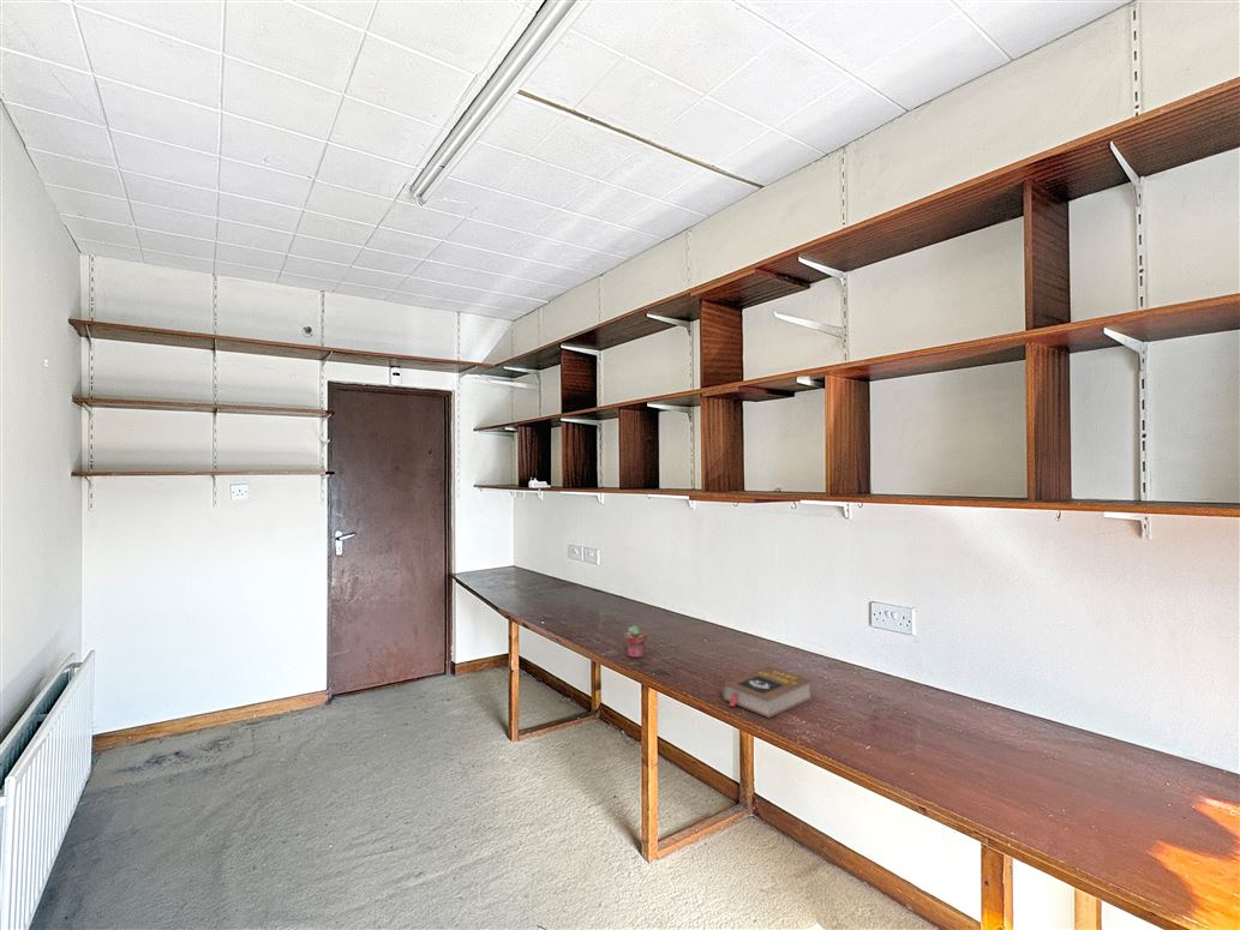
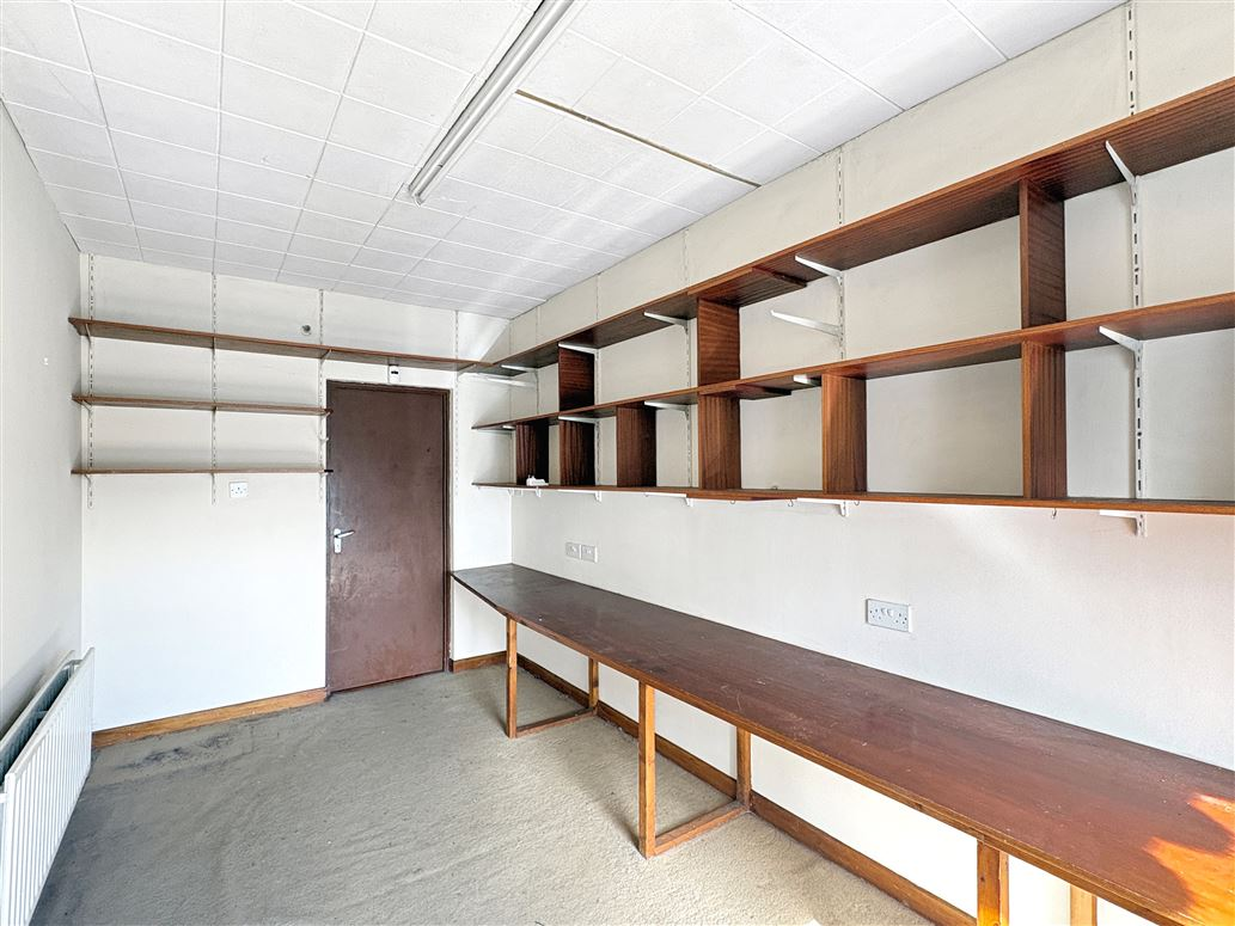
- book [720,665,814,719]
- potted succulent [623,624,648,659]
